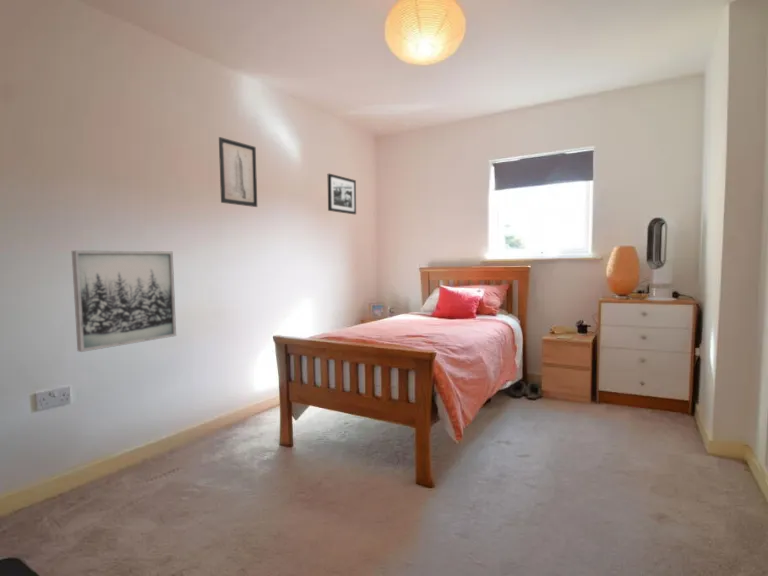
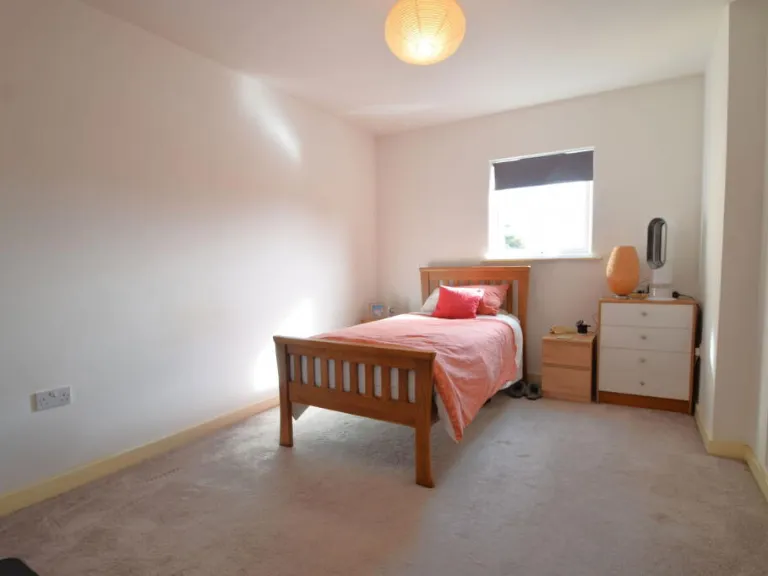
- wall art [71,250,177,353]
- wall art [218,136,258,208]
- picture frame [327,173,357,215]
